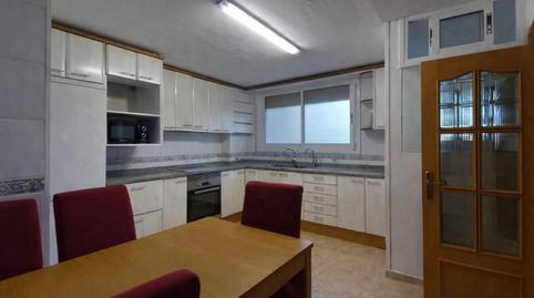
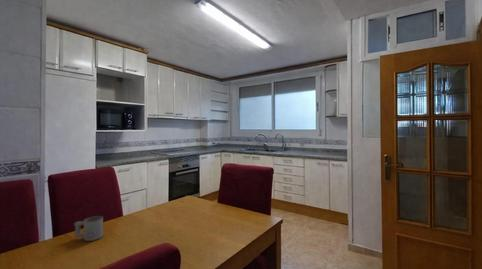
+ mug [73,215,104,242]
